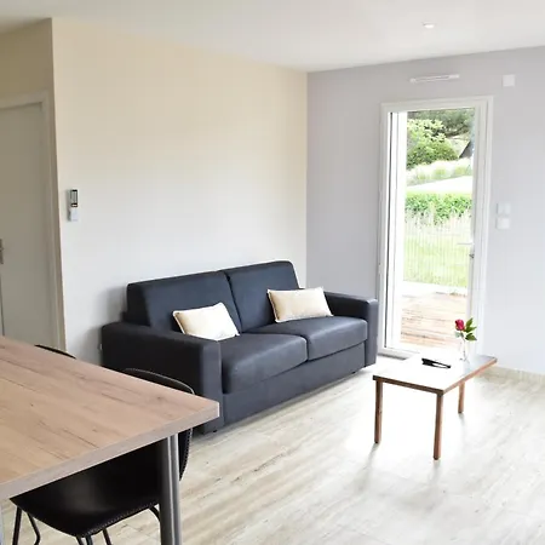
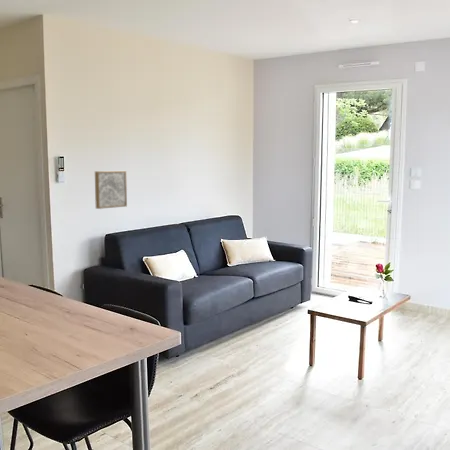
+ wall art [94,170,128,210]
